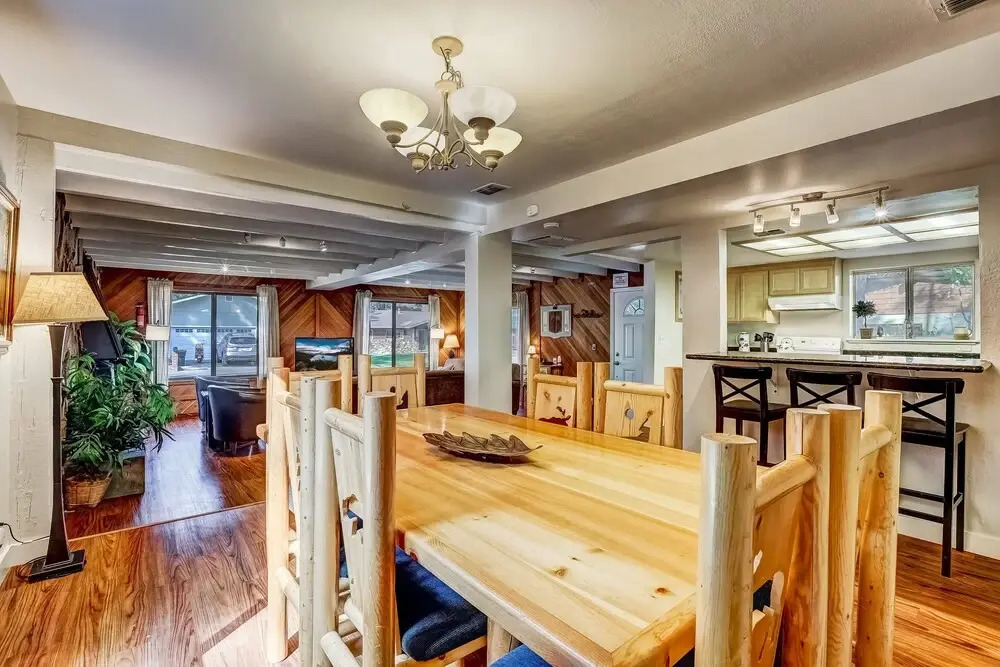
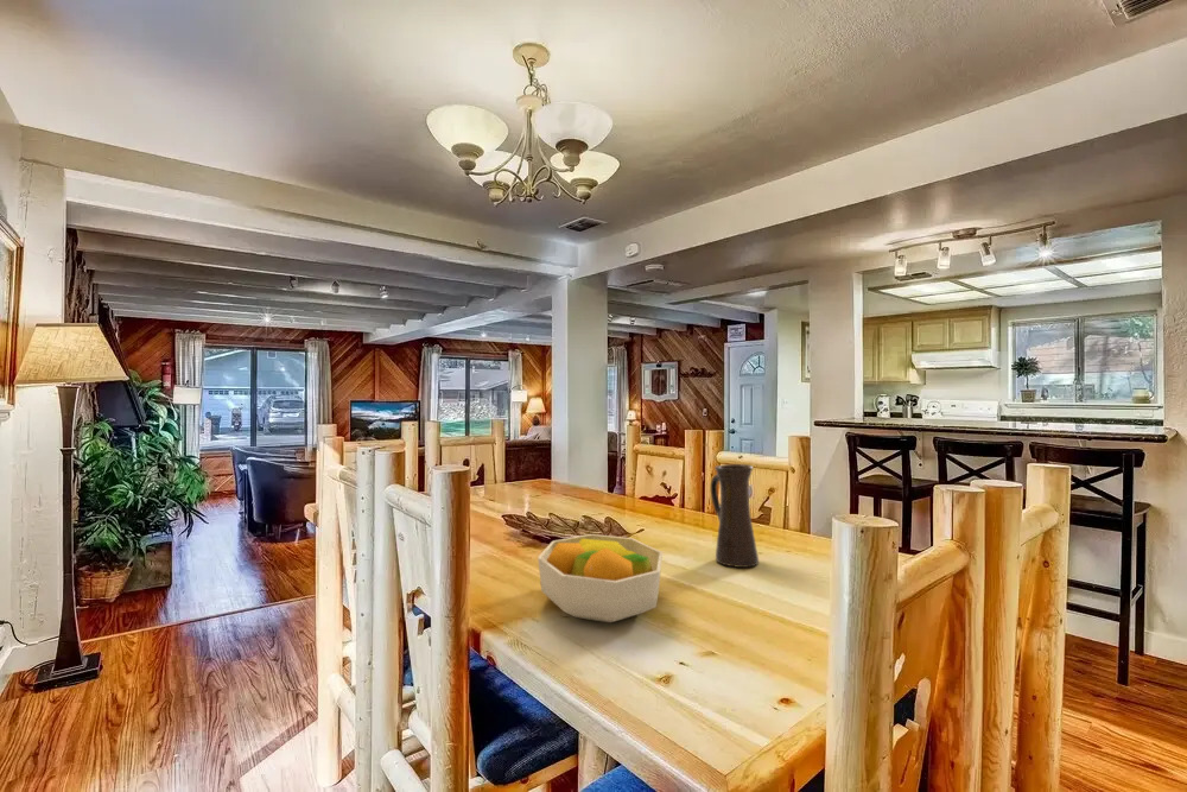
+ fruit bowl [537,533,664,625]
+ pitcher [710,463,760,569]
